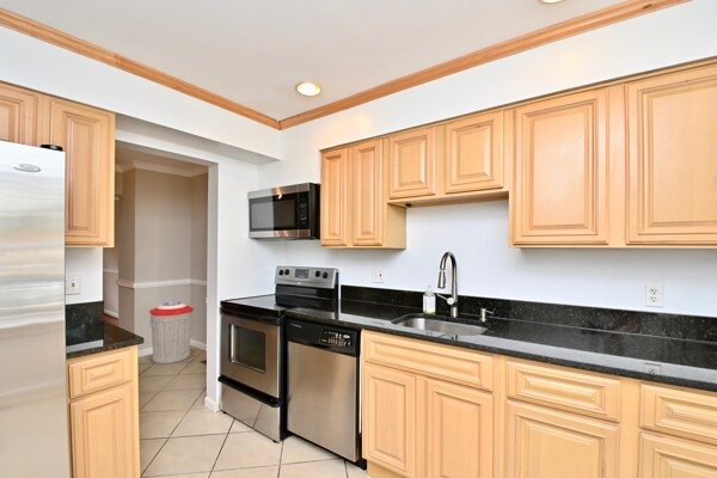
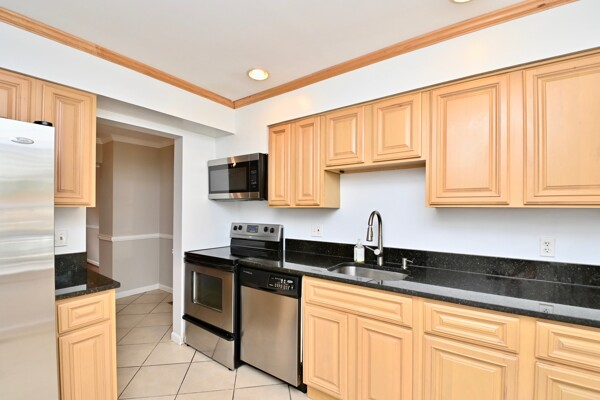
- trash can [148,301,195,364]
